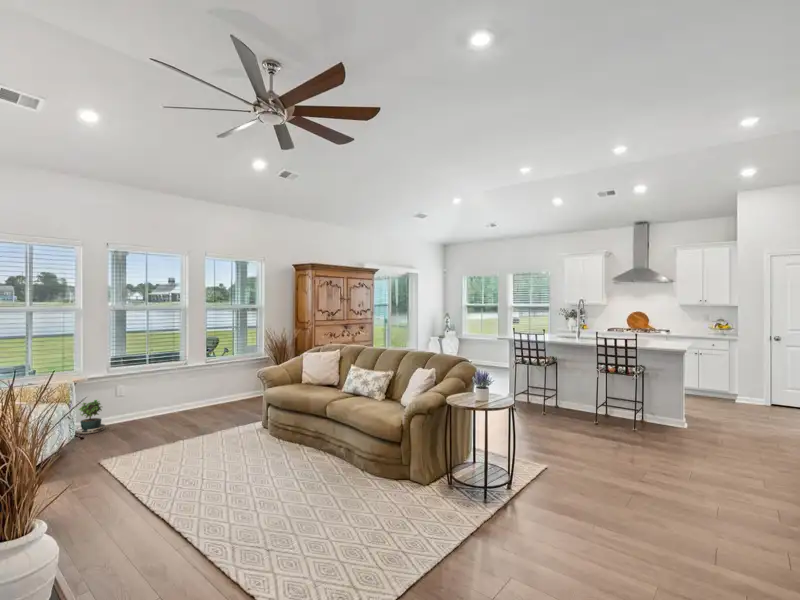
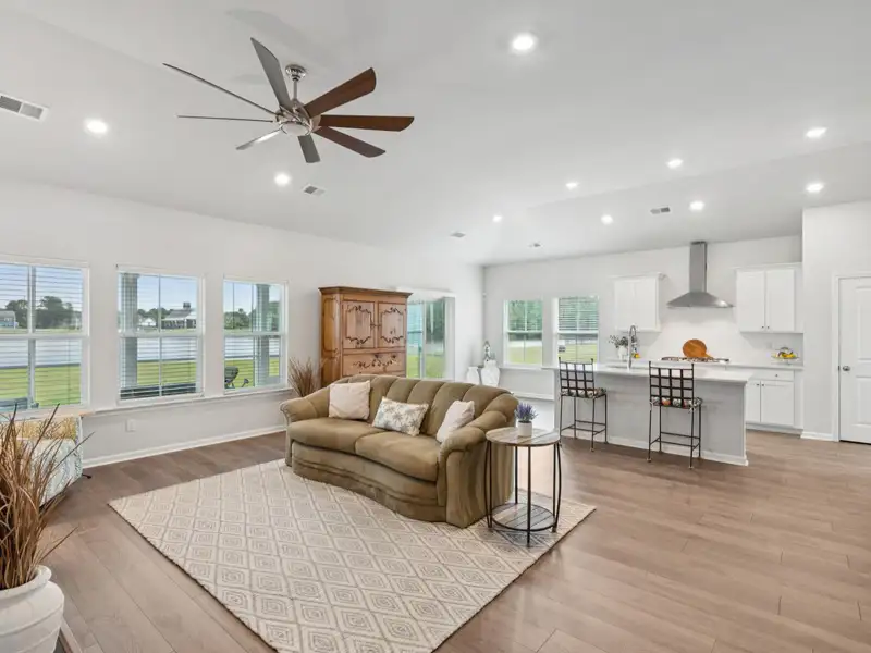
- potted plant [75,398,107,438]
